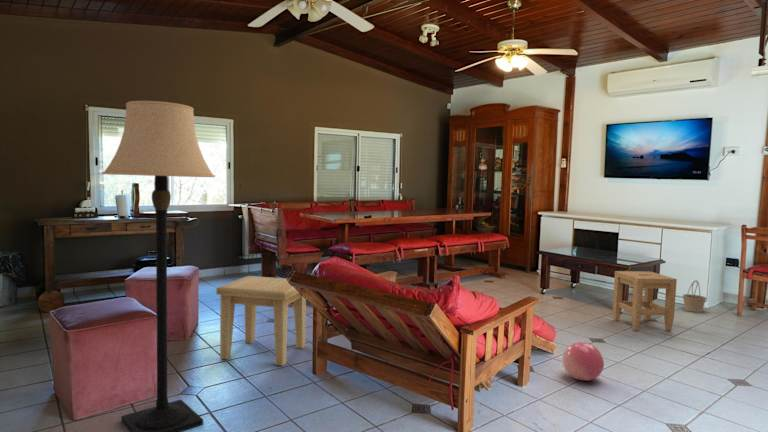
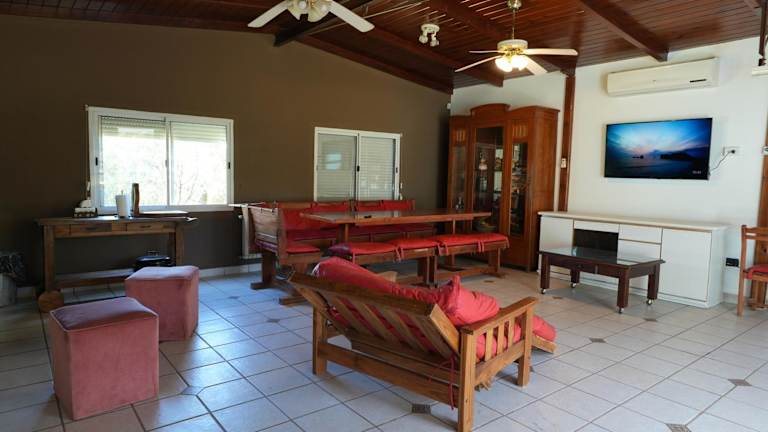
- lamp [101,100,216,432]
- stool [612,270,678,332]
- basket [681,279,708,313]
- side table [215,275,307,367]
- ball [561,341,605,382]
